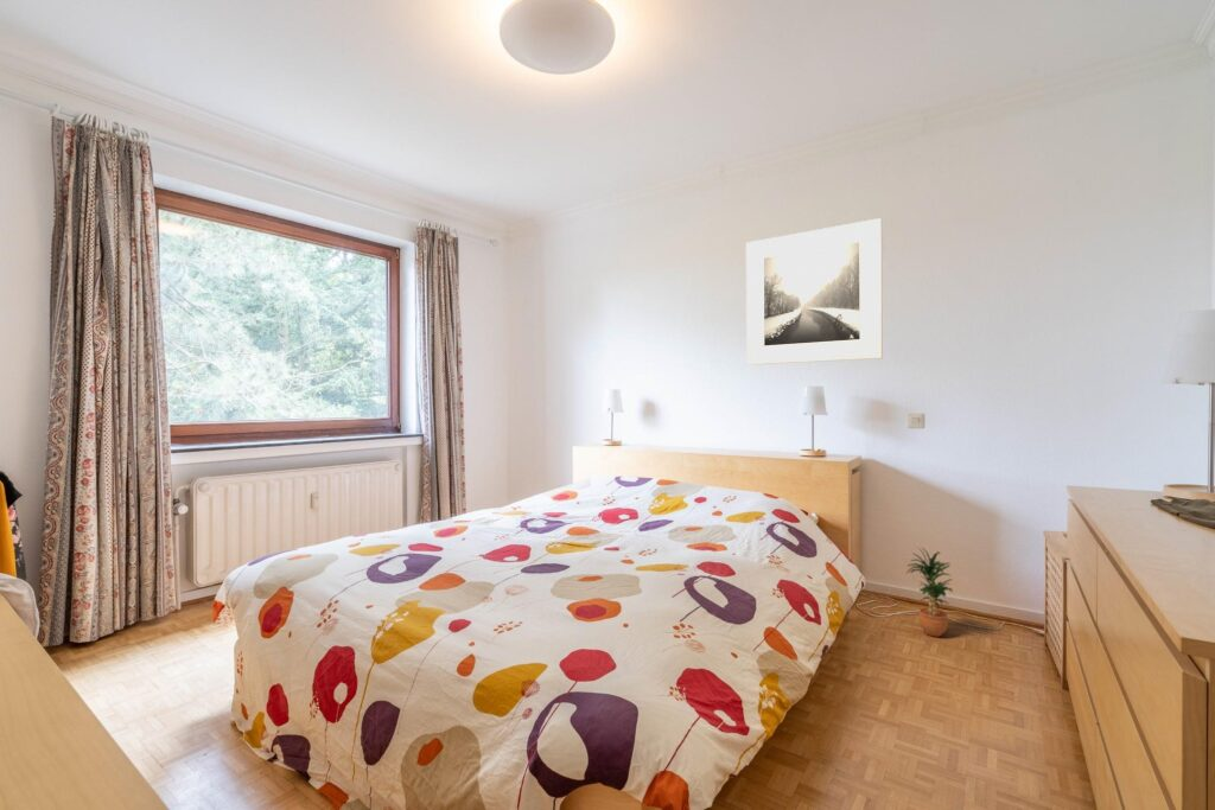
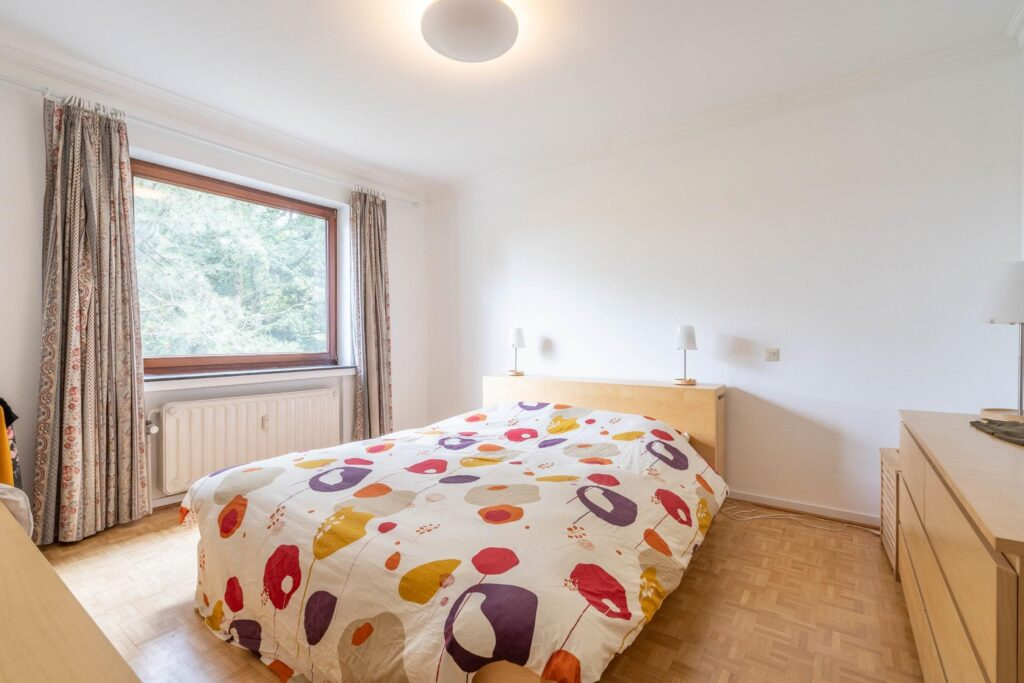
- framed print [745,217,884,365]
- potted plant [905,547,954,638]
